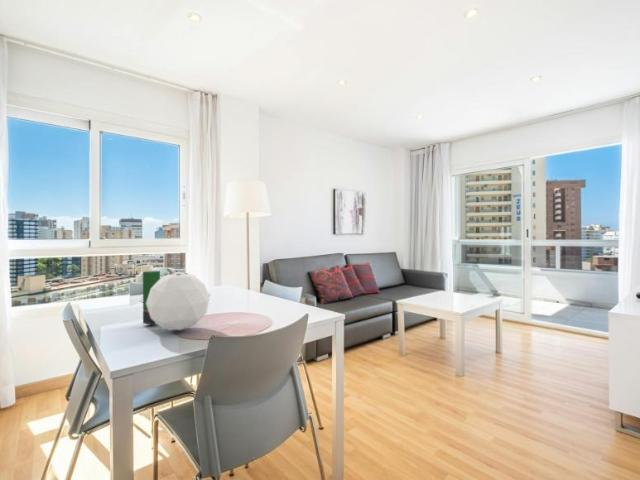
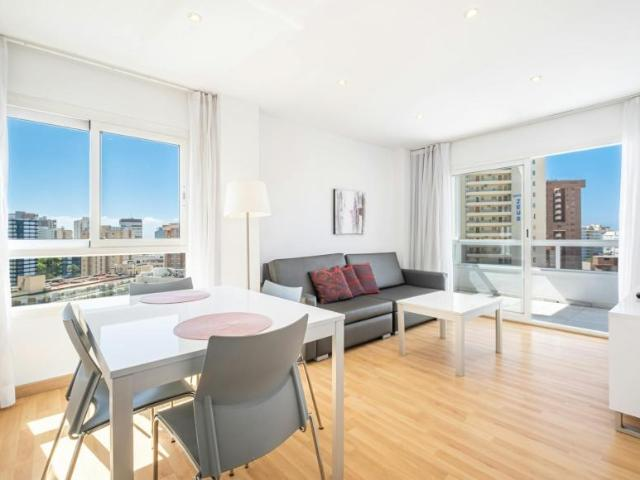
- plant pot [142,270,211,331]
